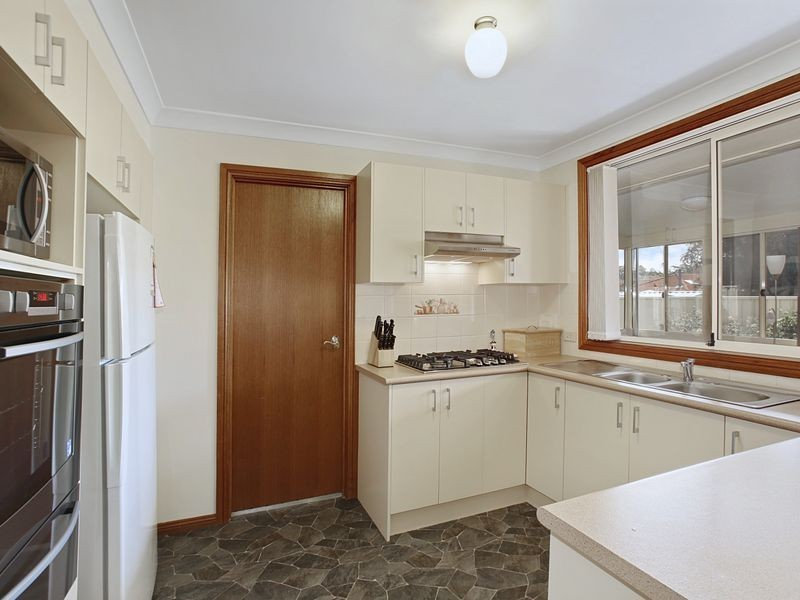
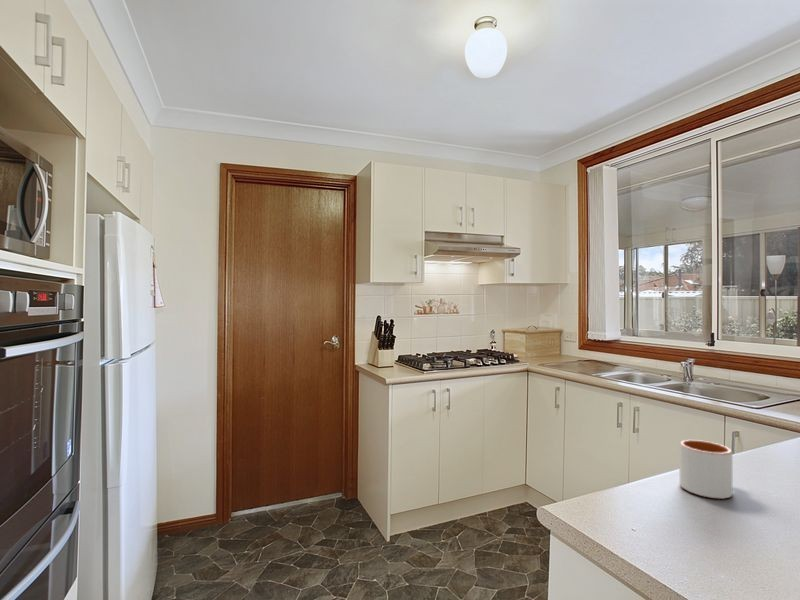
+ mug [678,439,734,500]
